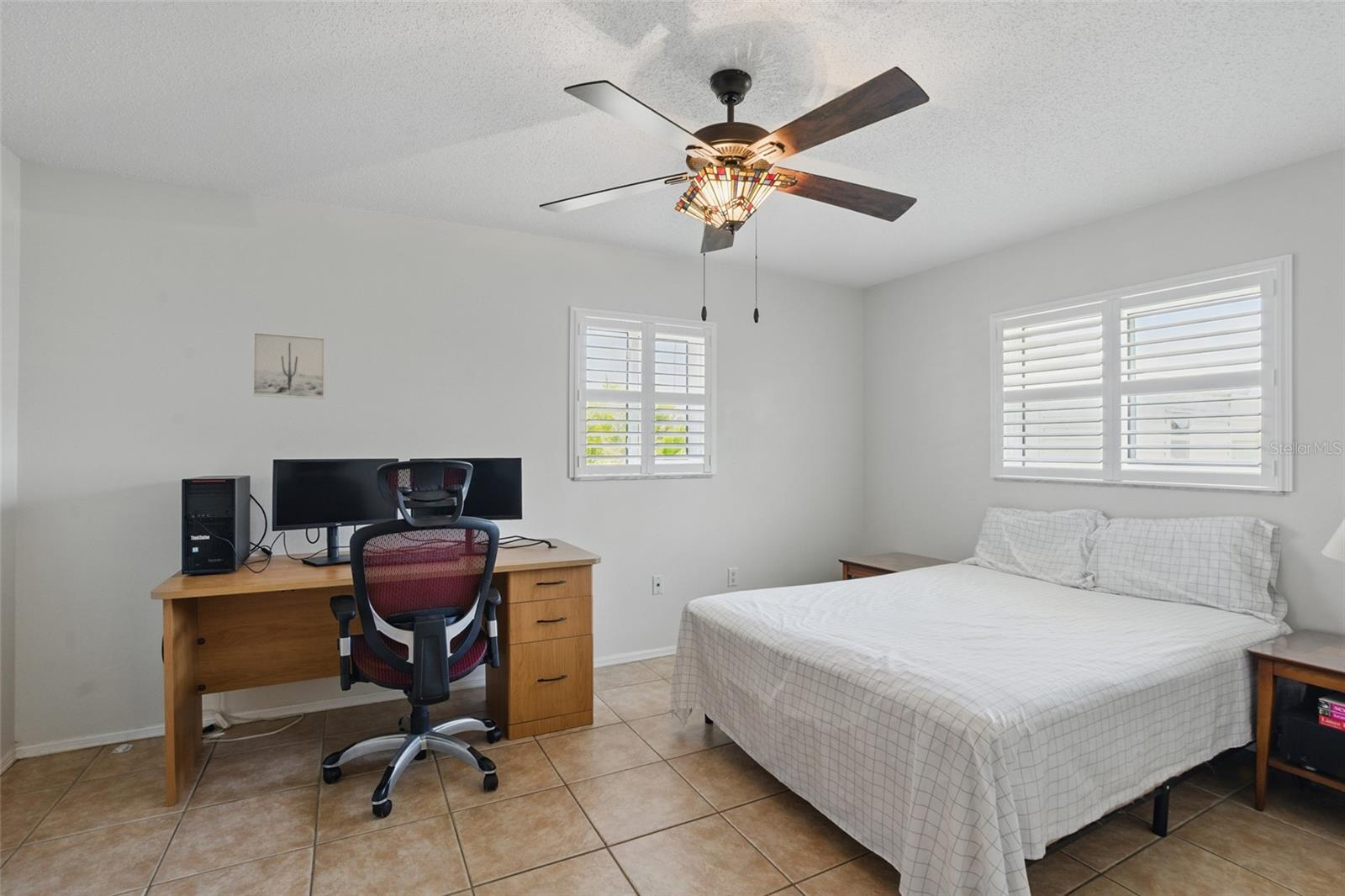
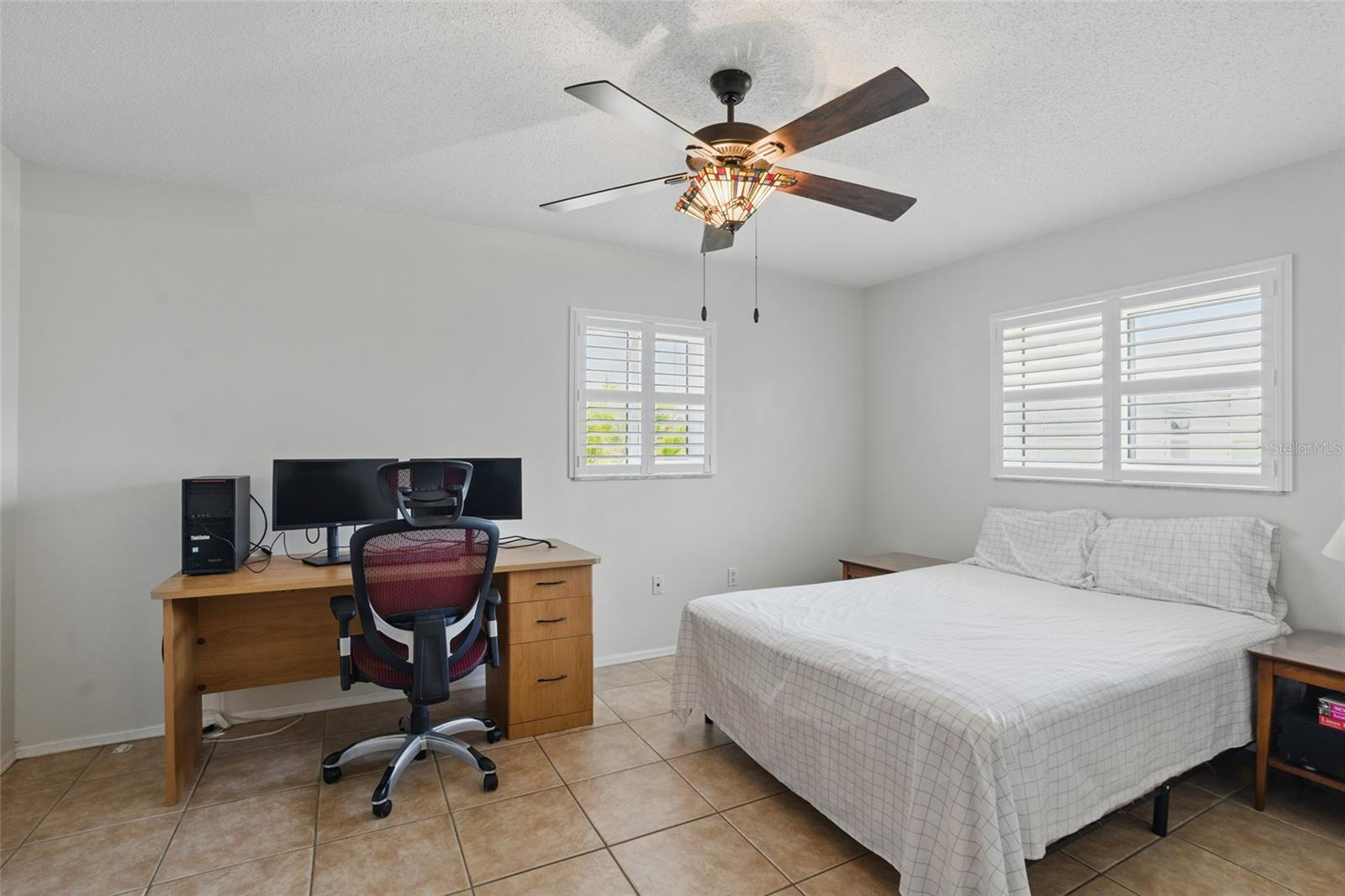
- wall art [251,331,326,400]
